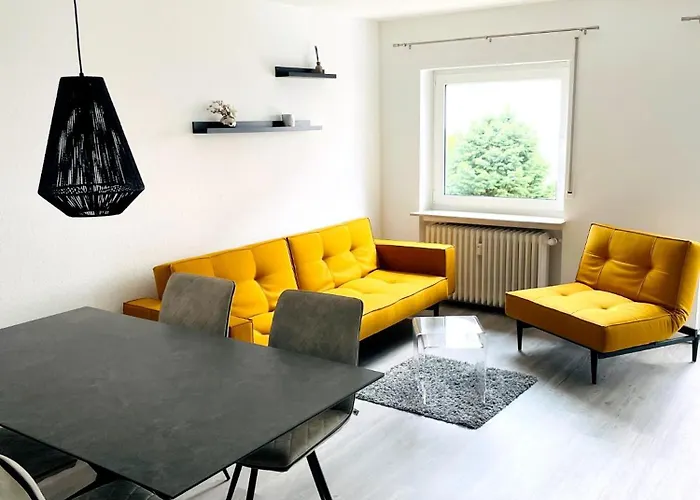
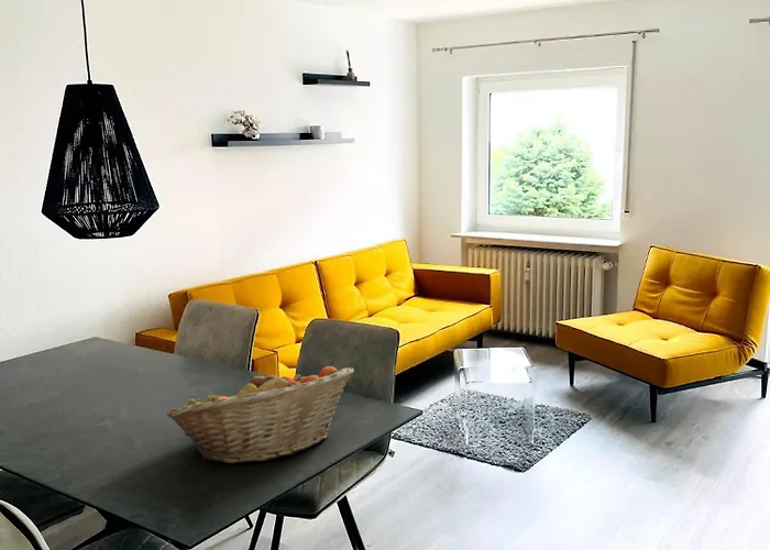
+ fruit basket [166,365,355,464]
